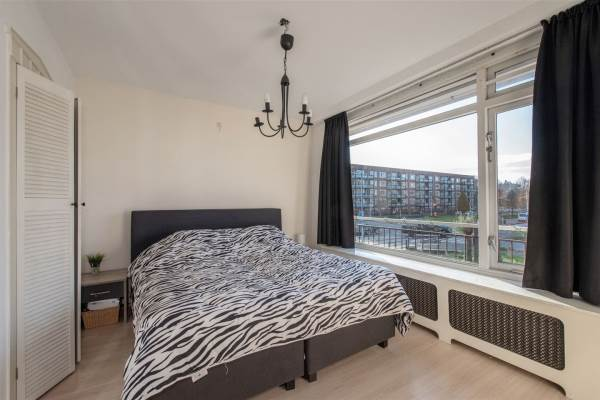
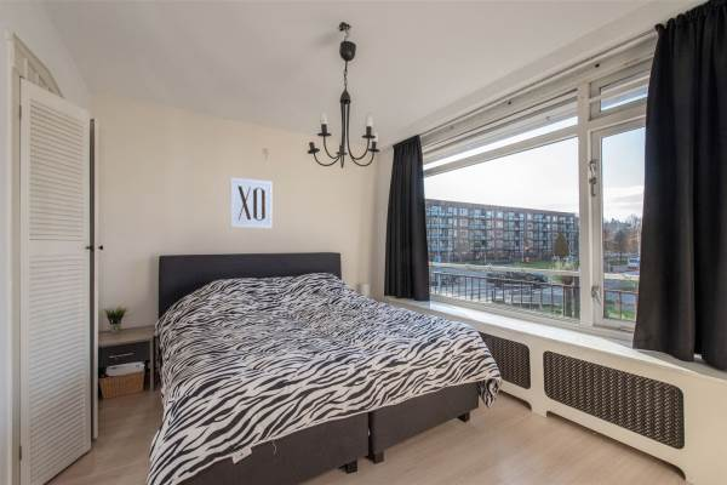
+ wall art [229,176,274,229]
